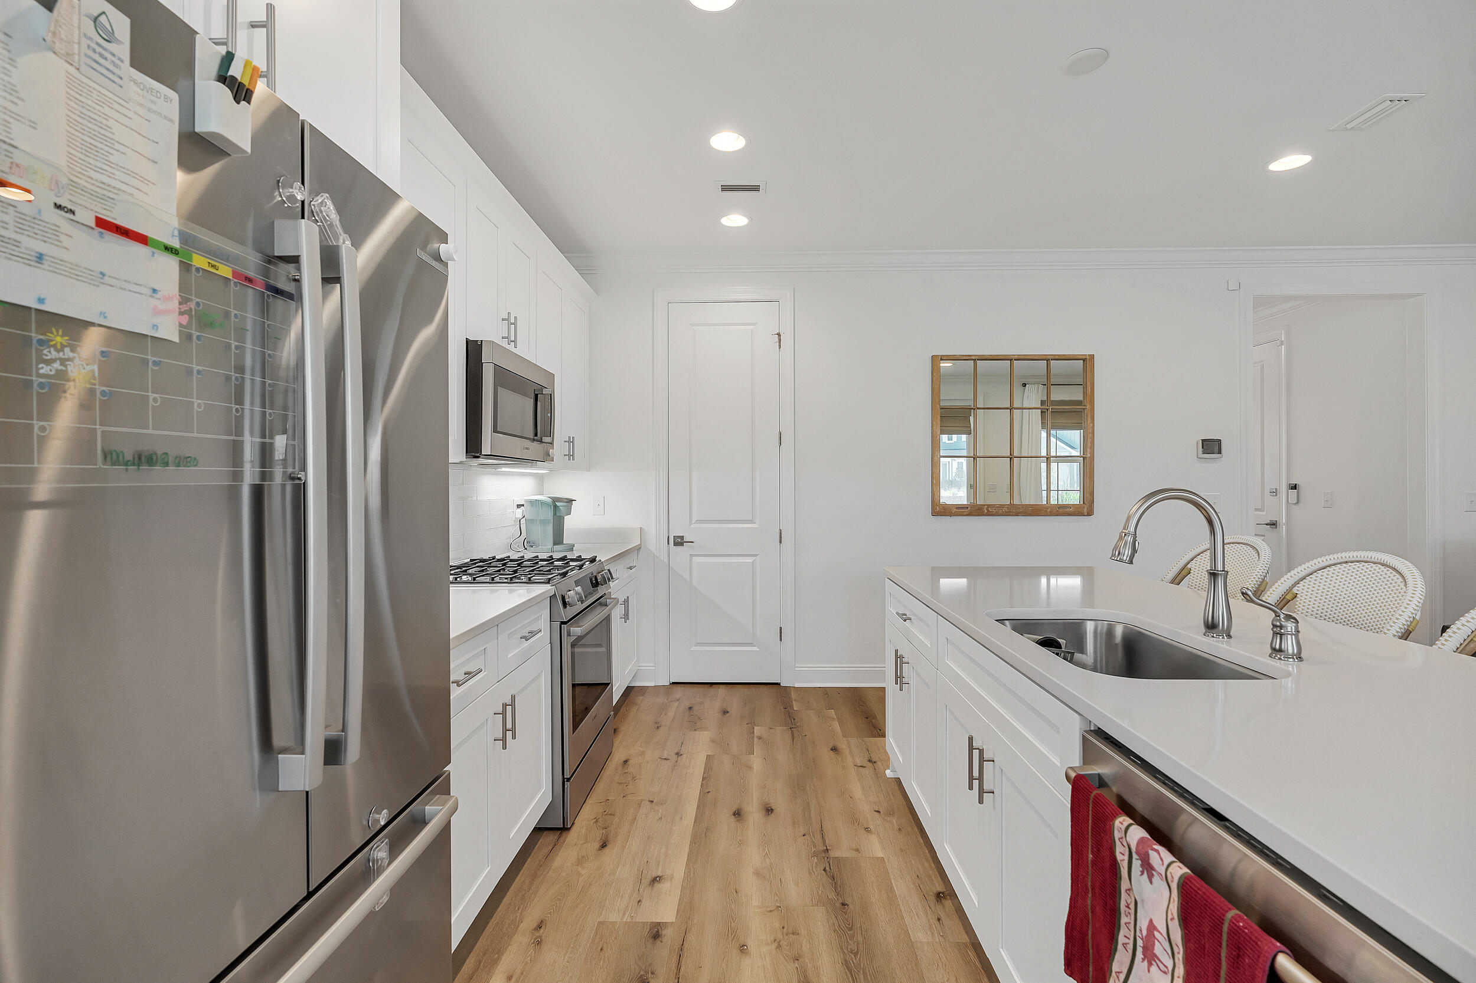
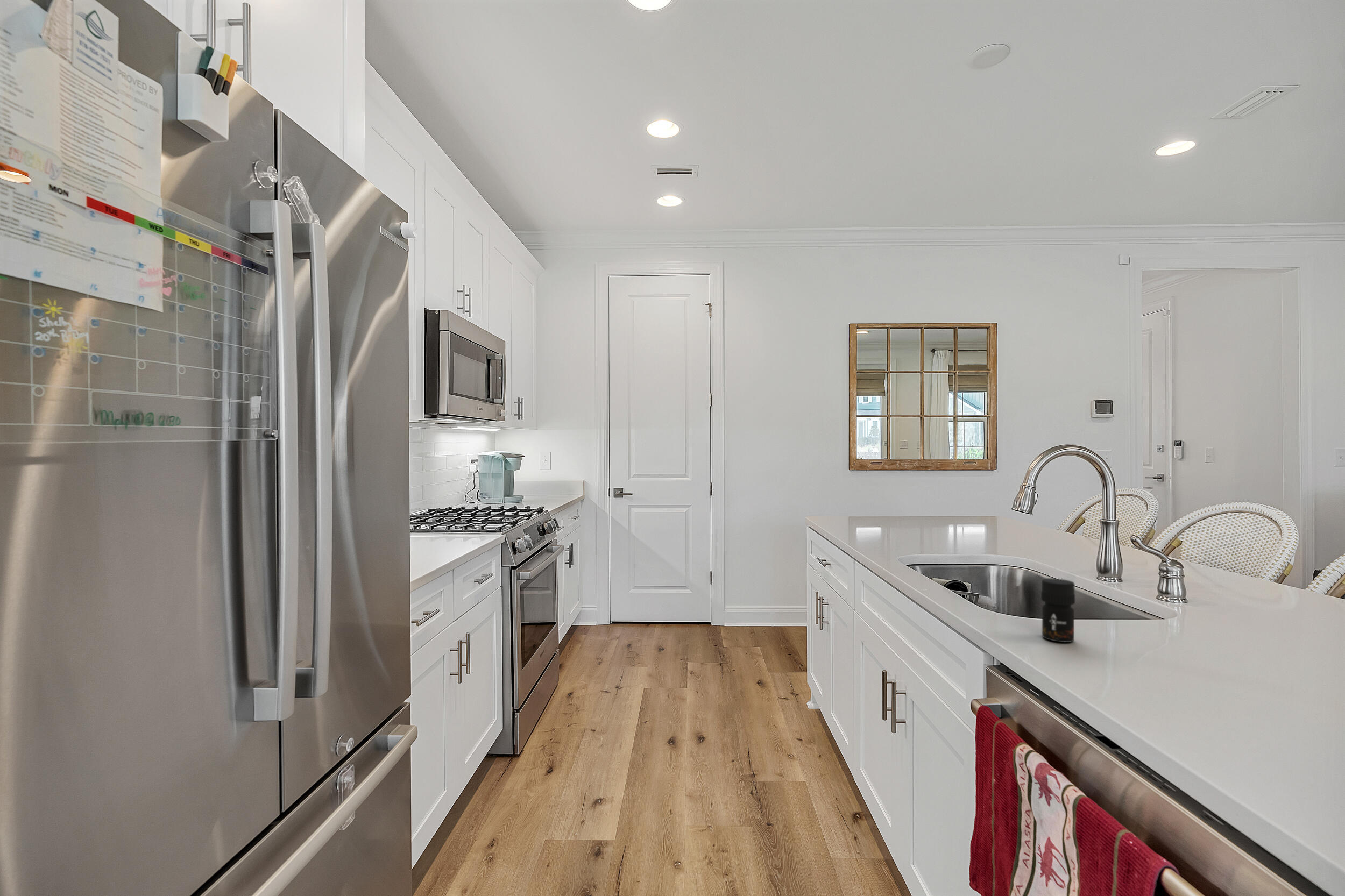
+ jar [1040,578,1075,643]
